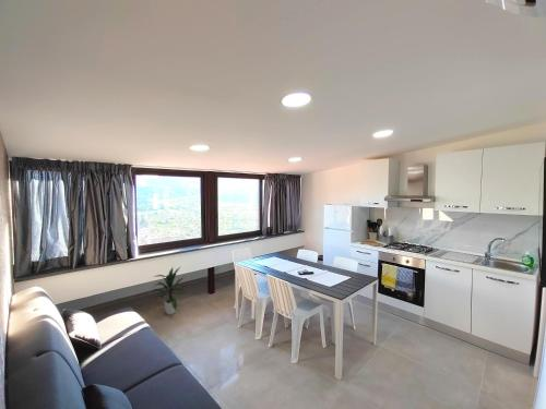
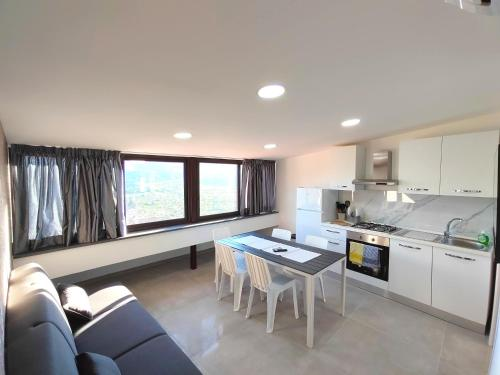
- indoor plant [150,266,189,316]
